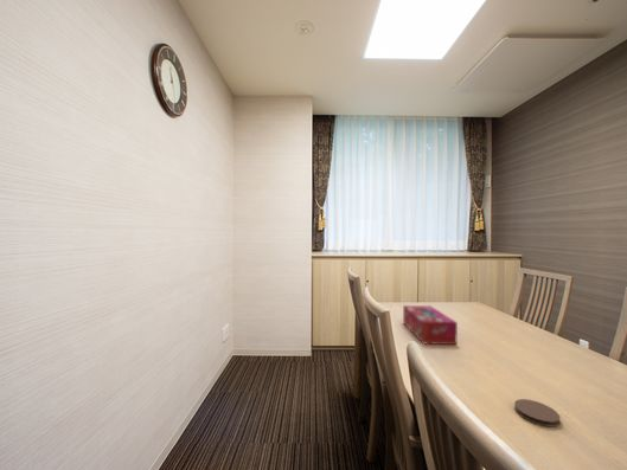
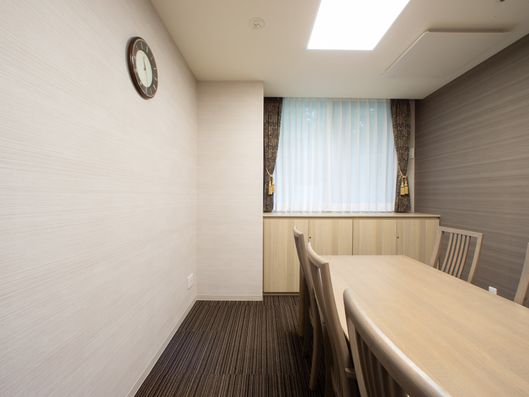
- tissue box [402,304,459,346]
- coaster [513,398,561,427]
